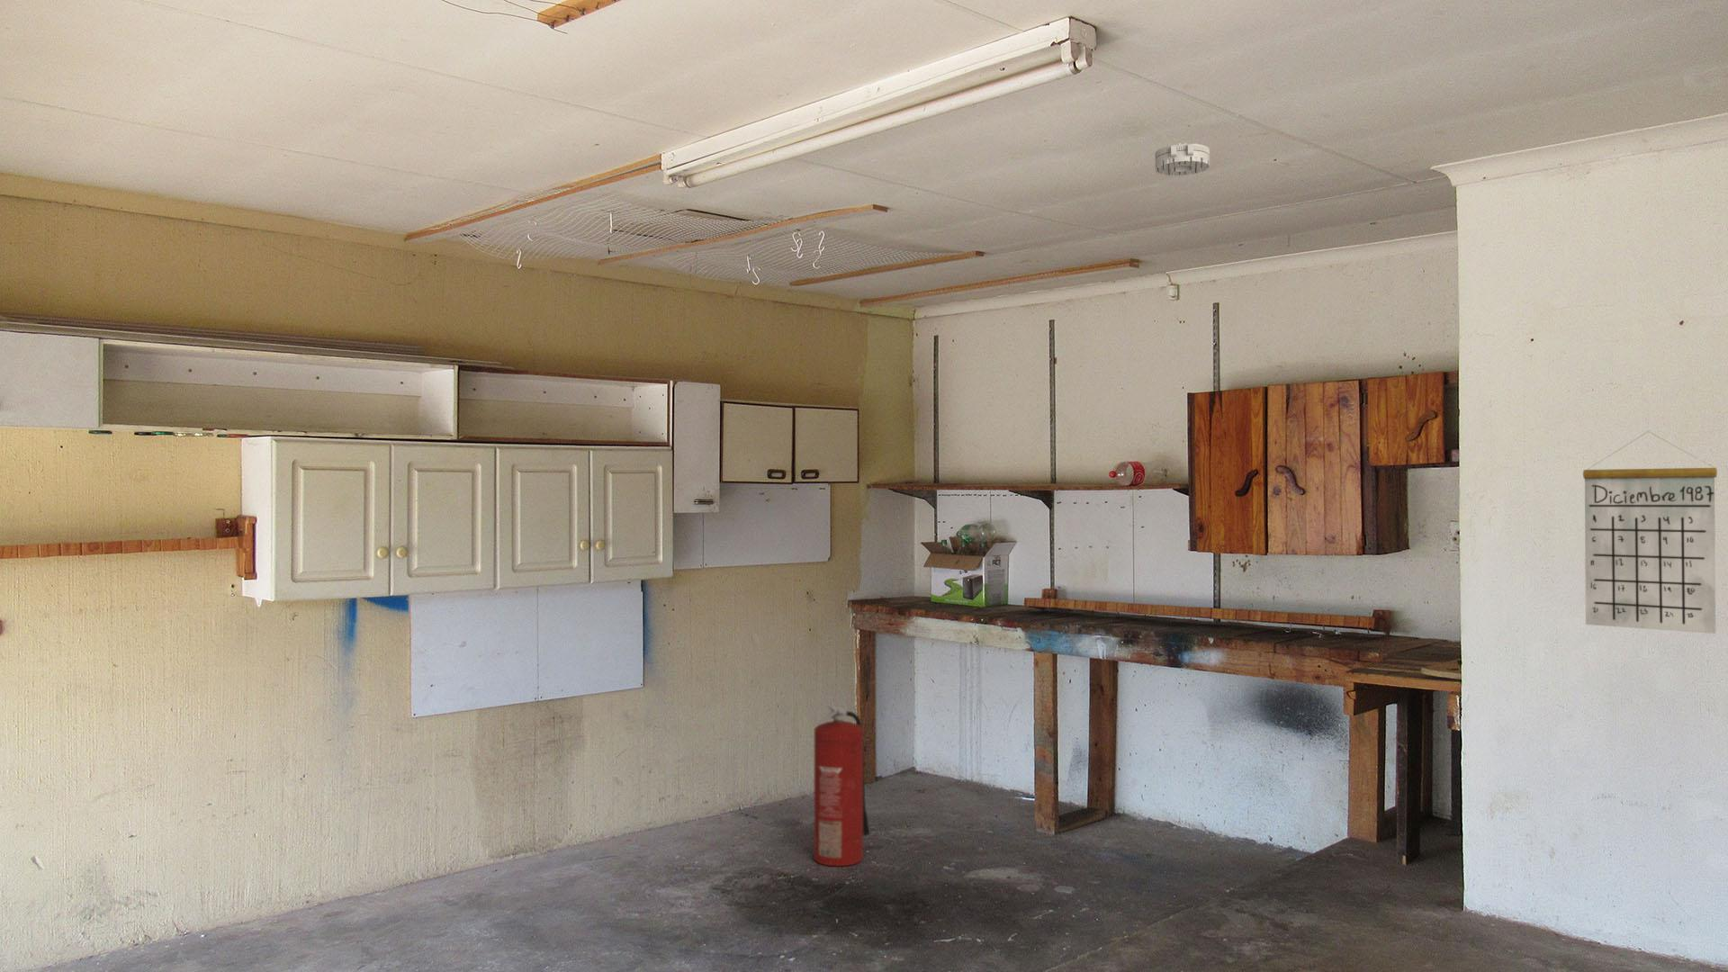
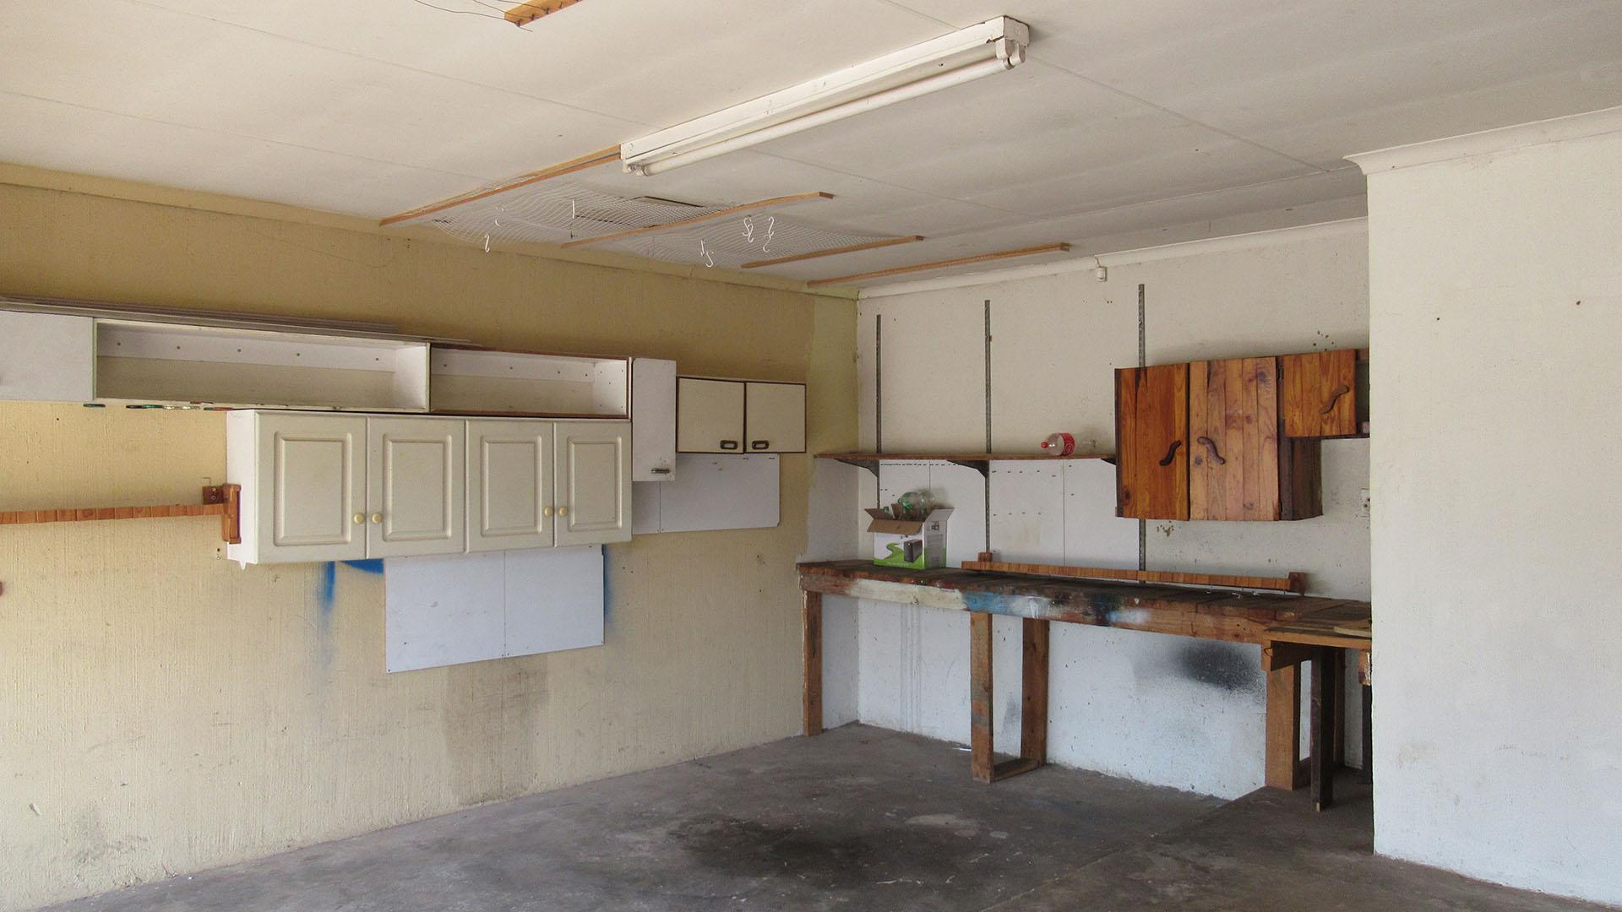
- fire extinguisher [814,703,870,866]
- calendar [1582,430,1719,635]
- smoke detector [1154,142,1211,177]
